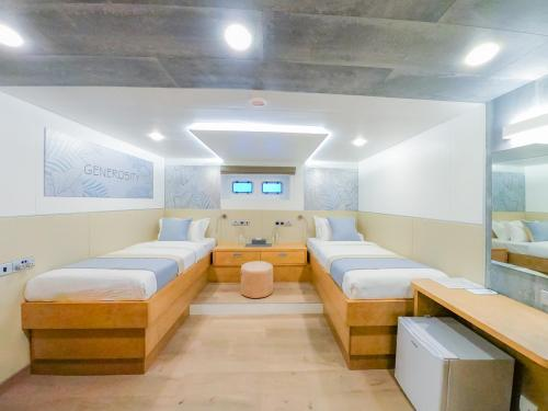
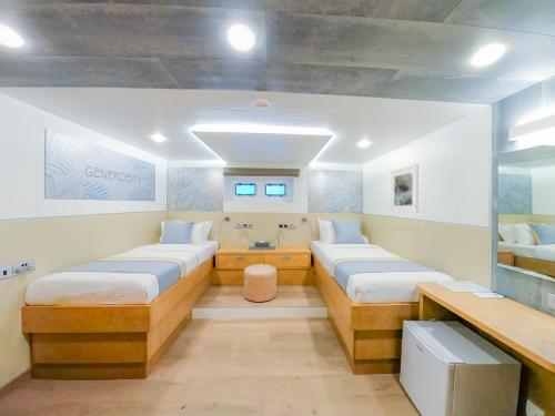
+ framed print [390,163,420,214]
